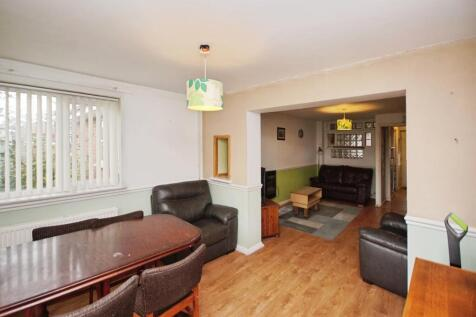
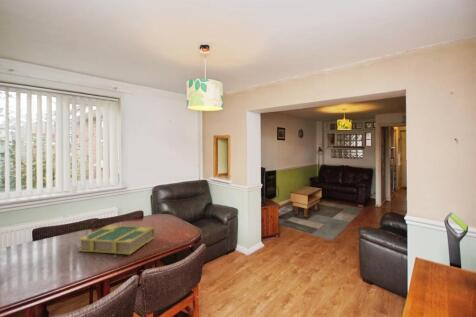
+ book [77,224,156,256]
